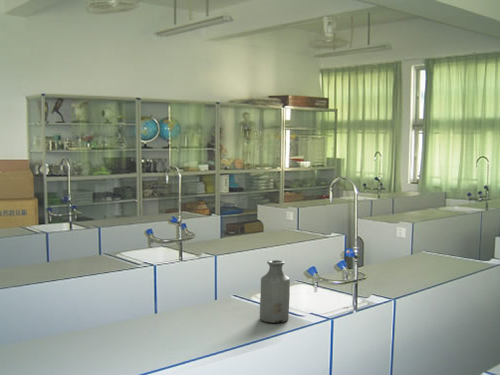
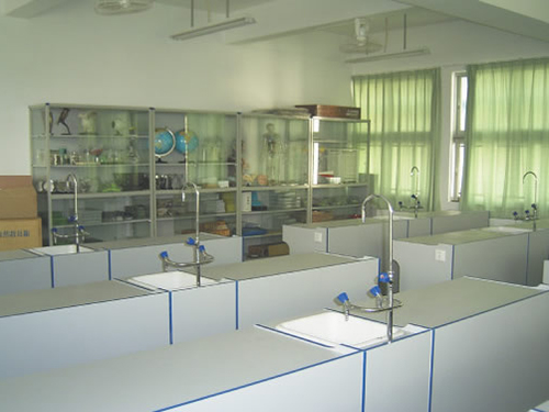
- bottle [259,259,291,324]
